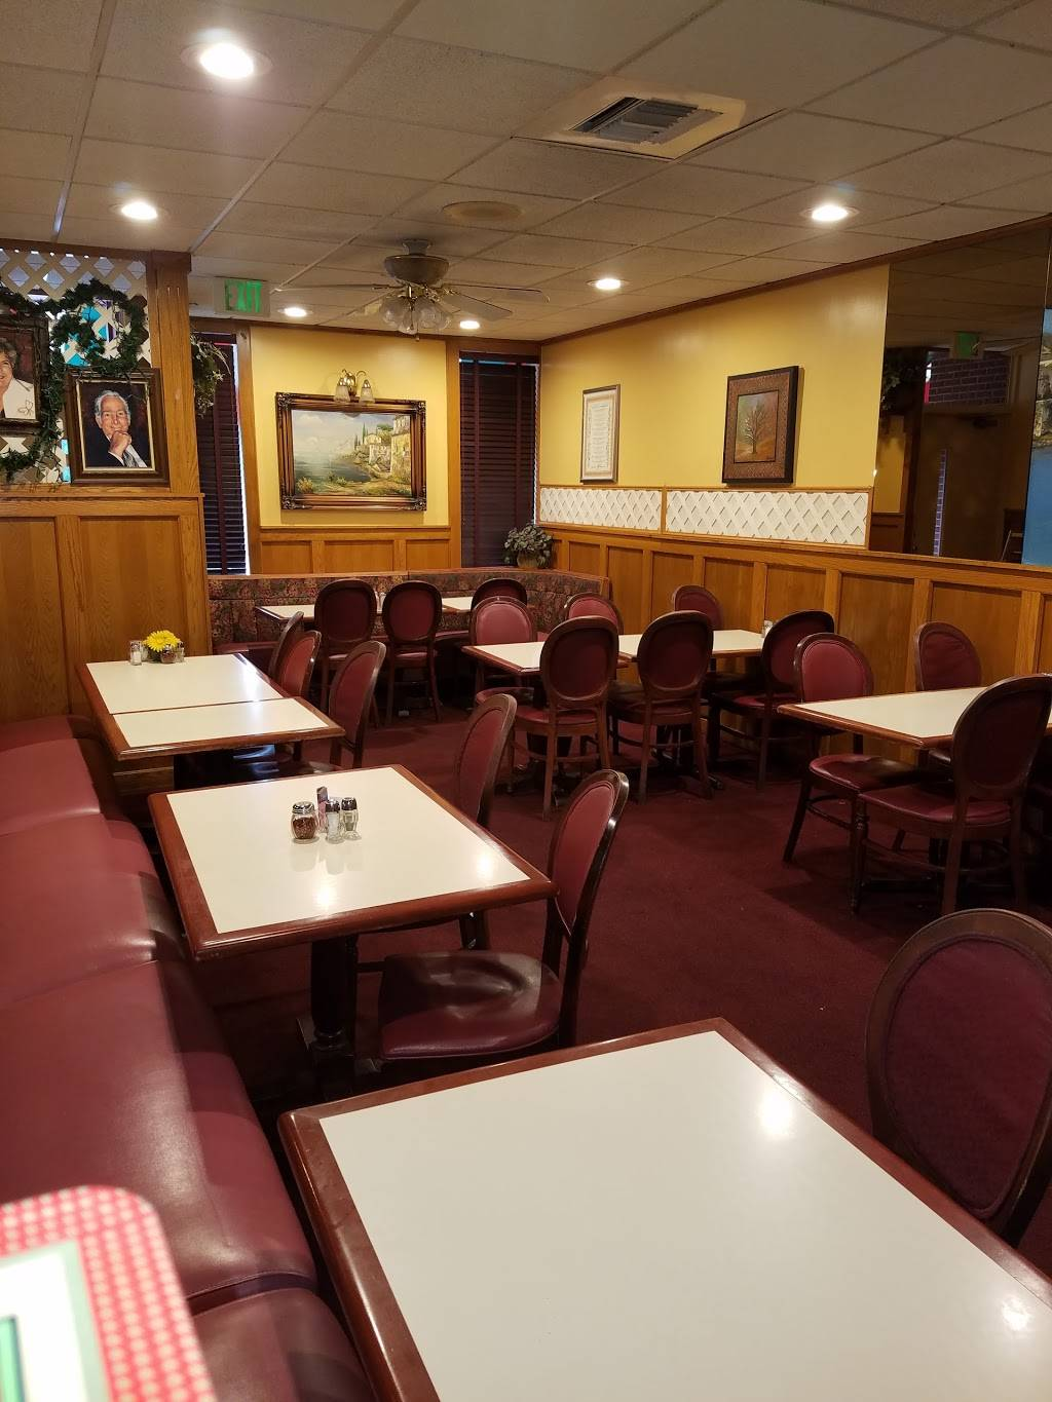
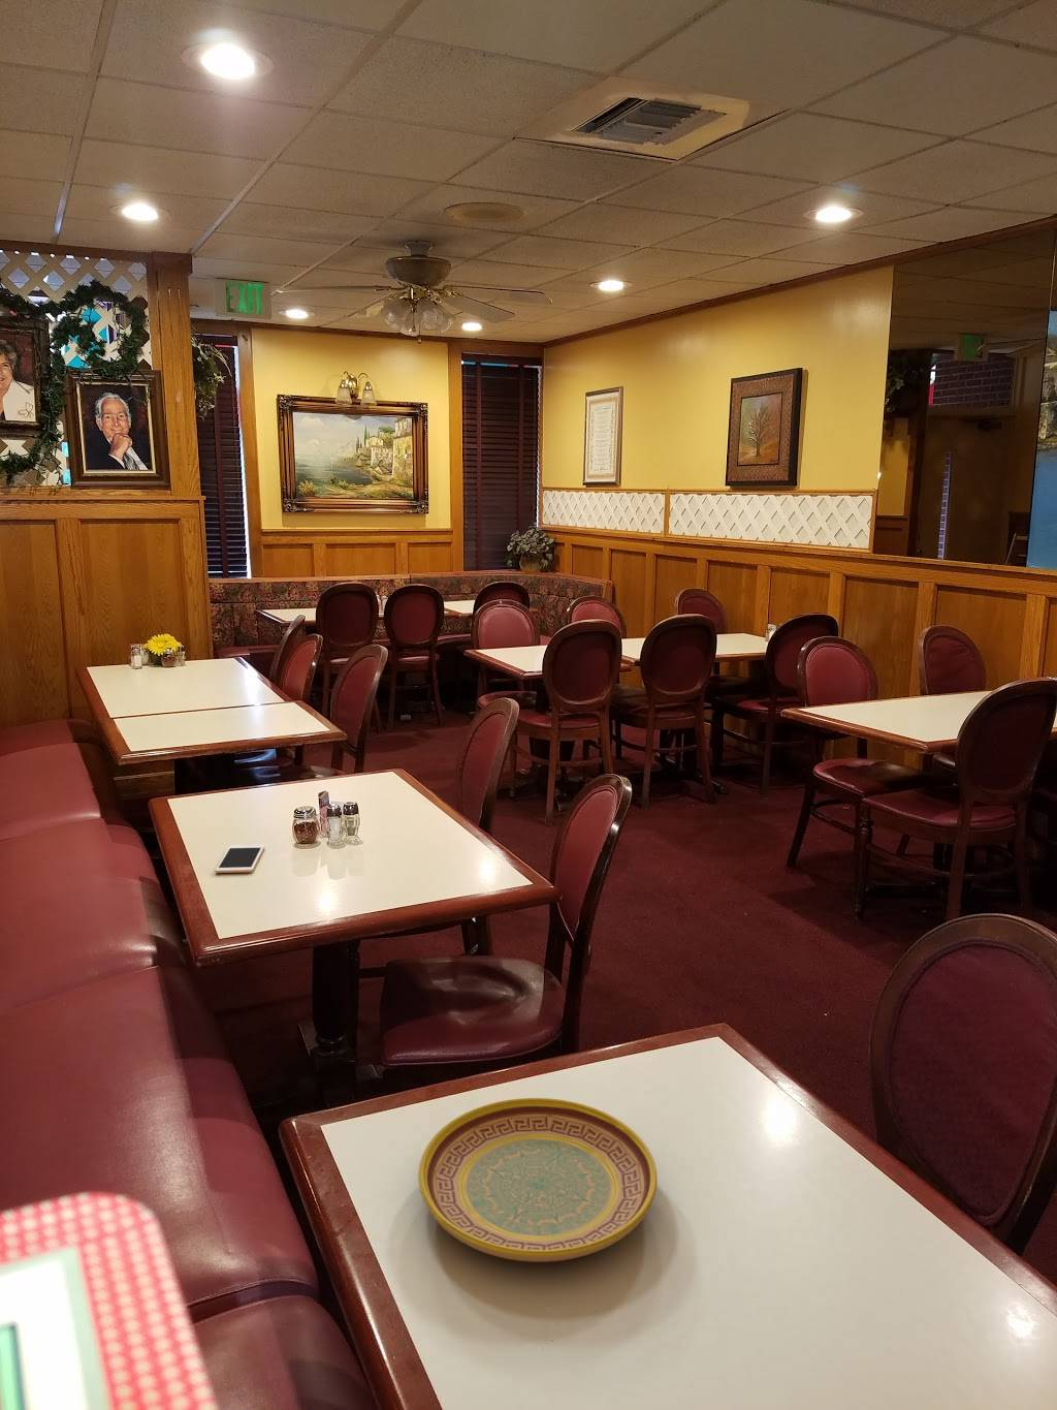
+ cell phone [214,844,265,874]
+ plate [417,1097,658,1263]
